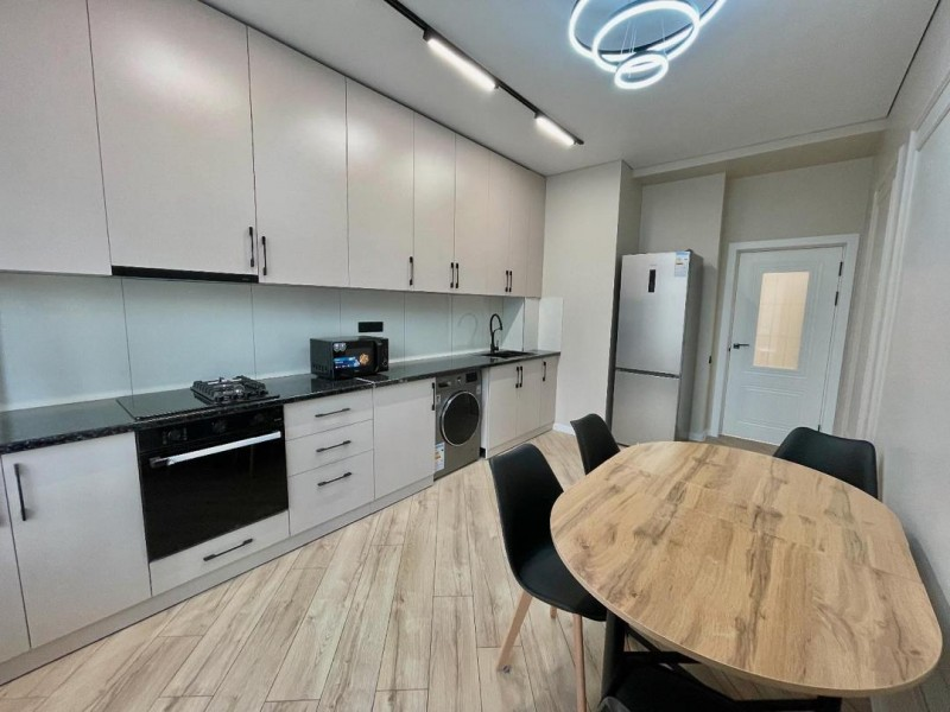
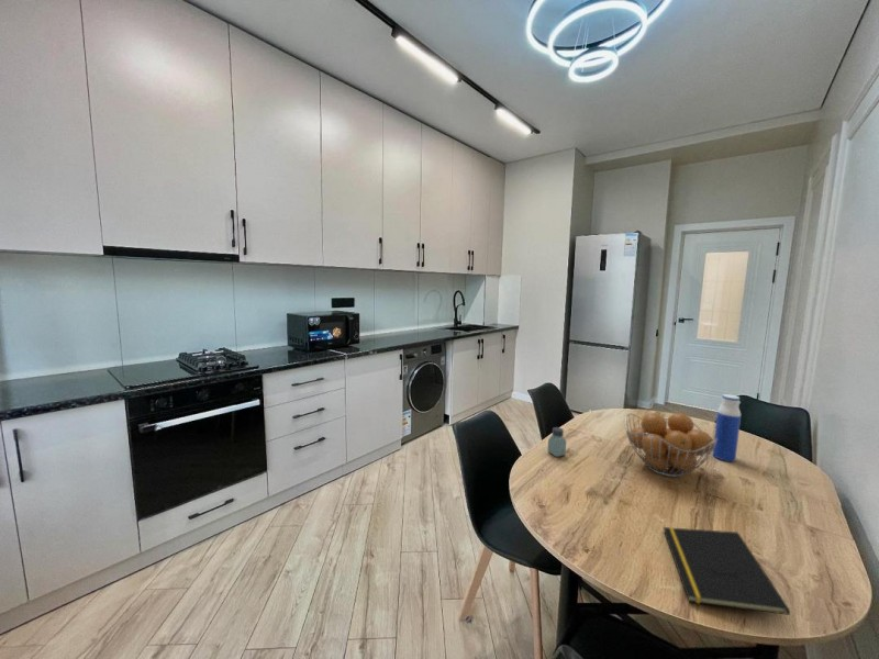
+ notepad [663,526,791,616]
+ fruit basket [624,412,717,478]
+ water bottle [712,393,742,462]
+ saltshaker [547,426,567,458]
